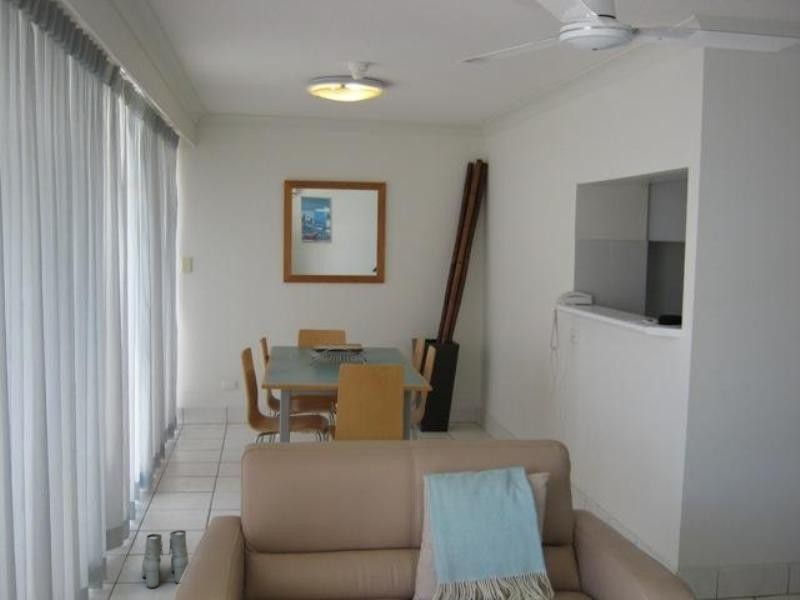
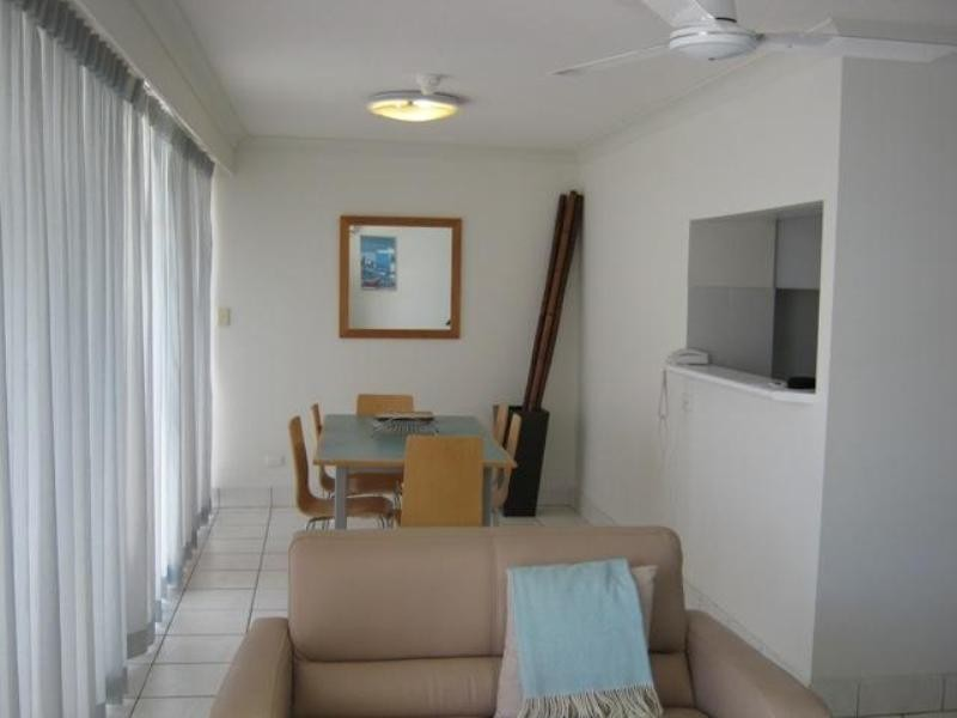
- boots [141,529,189,589]
